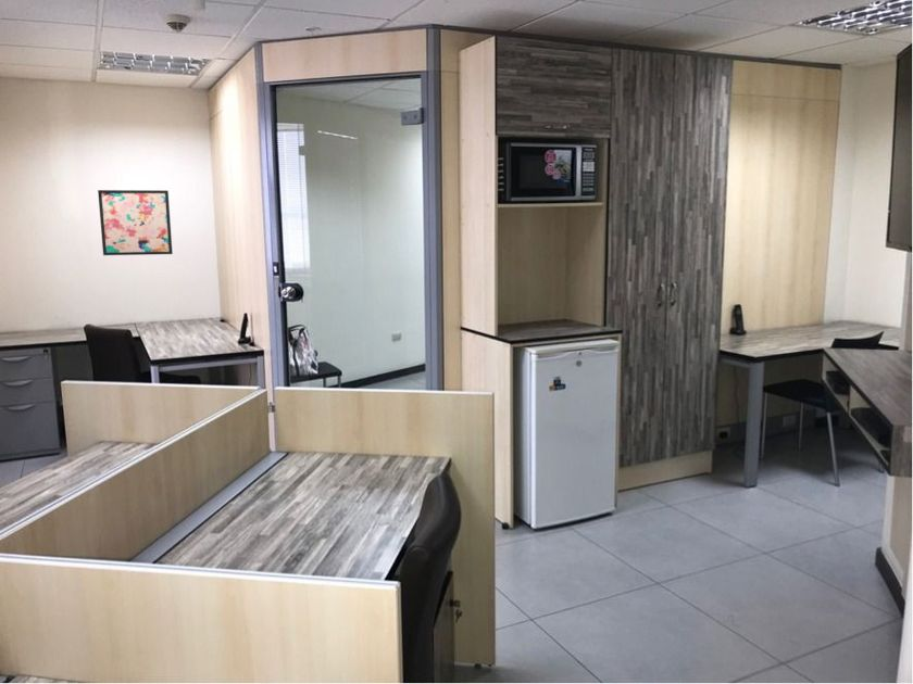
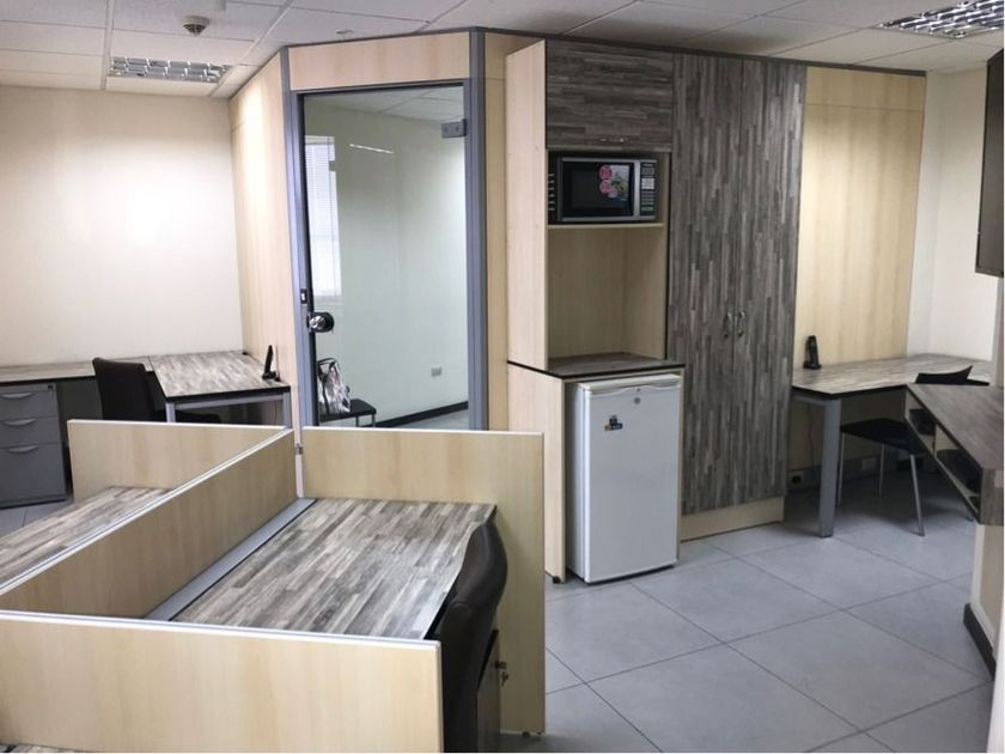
- wall art [97,189,174,256]
